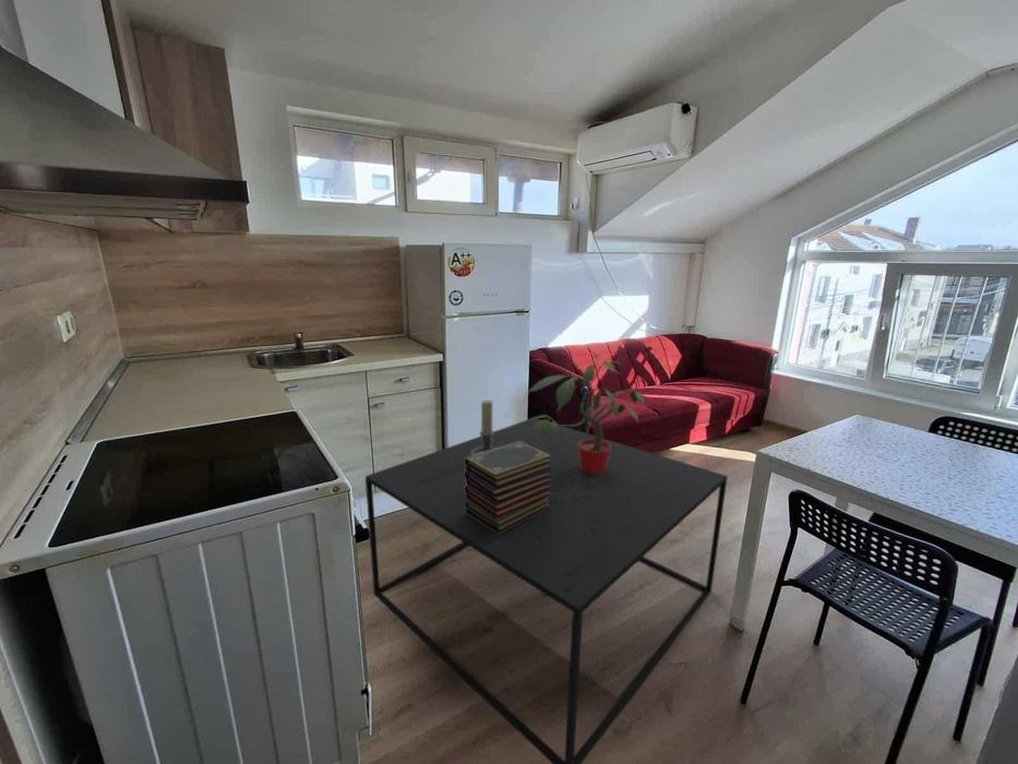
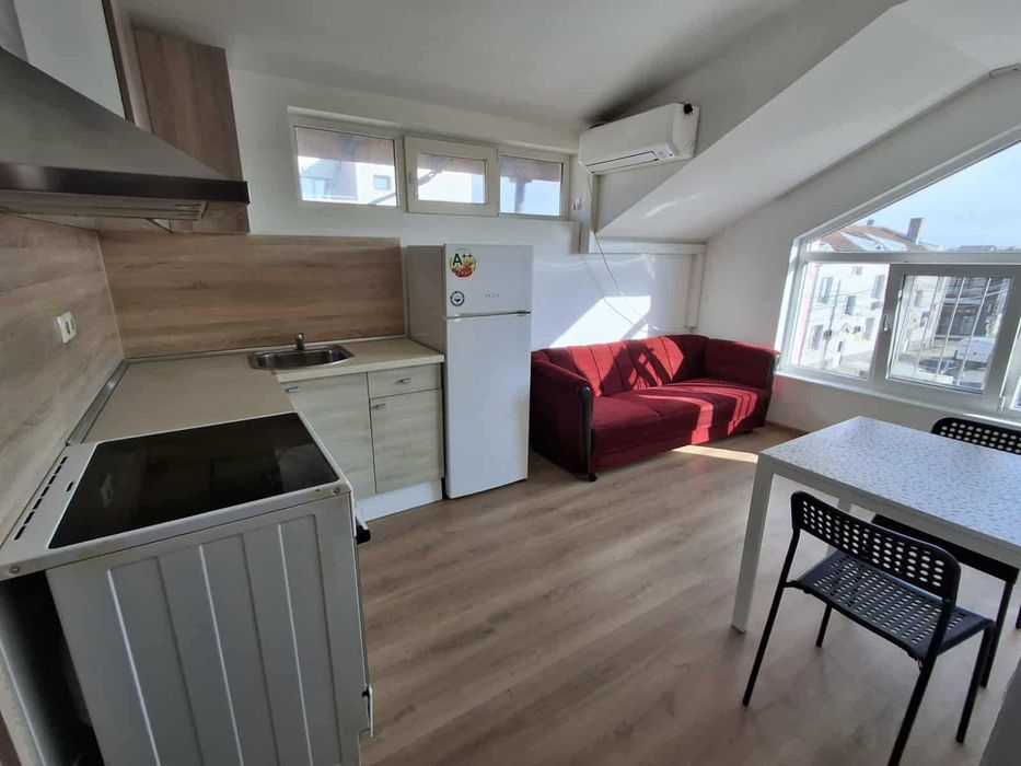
- candle holder [471,399,498,456]
- book stack [465,441,552,533]
- coffee table [364,417,729,764]
- potted plant [524,353,650,474]
